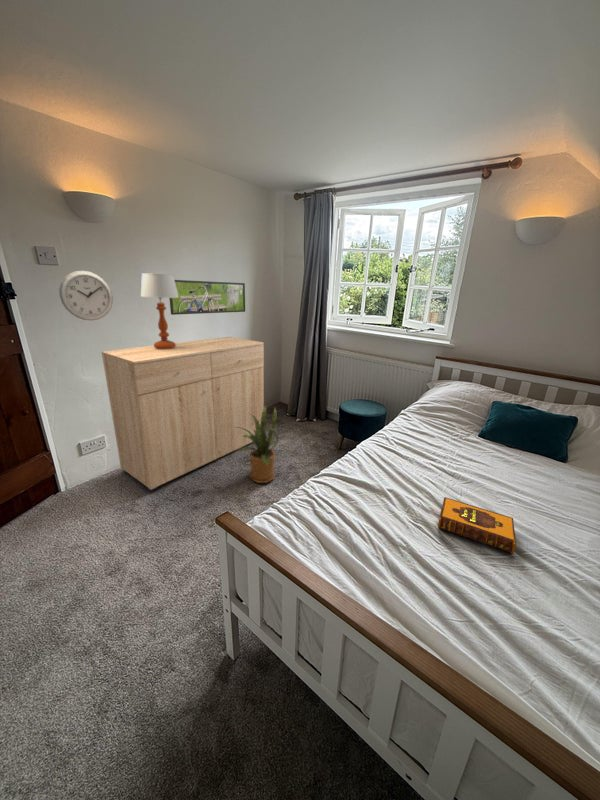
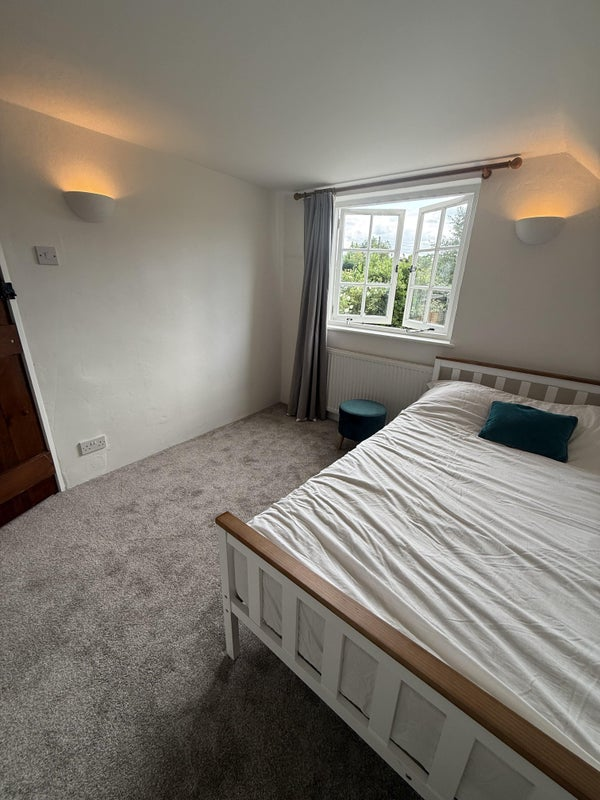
- dresser [100,336,265,491]
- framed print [168,279,246,316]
- house plant [236,404,279,484]
- wall clock [58,270,114,322]
- table lamp [140,272,178,349]
- hardback book [437,496,517,555]
